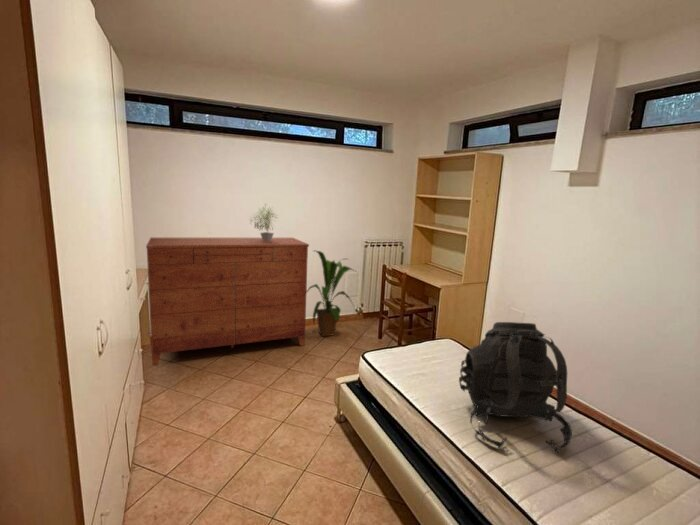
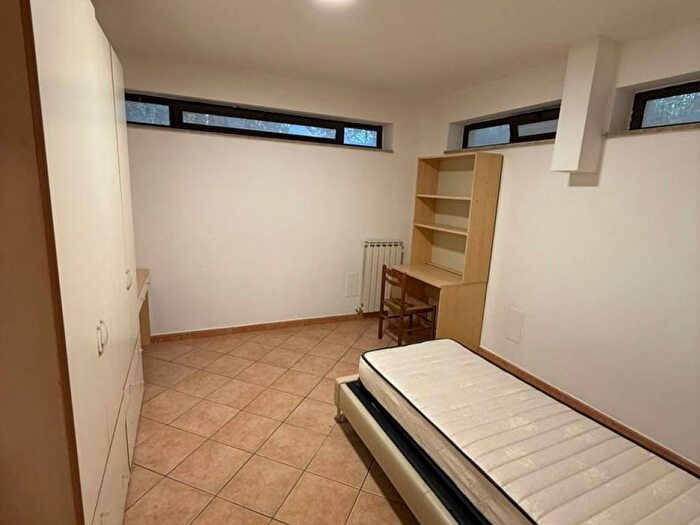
- house plant [306,249,359,338]
- backpack [458,321,573,454]
- dresser [145,237,310,367]
- potted plant [249,203,279,241]
